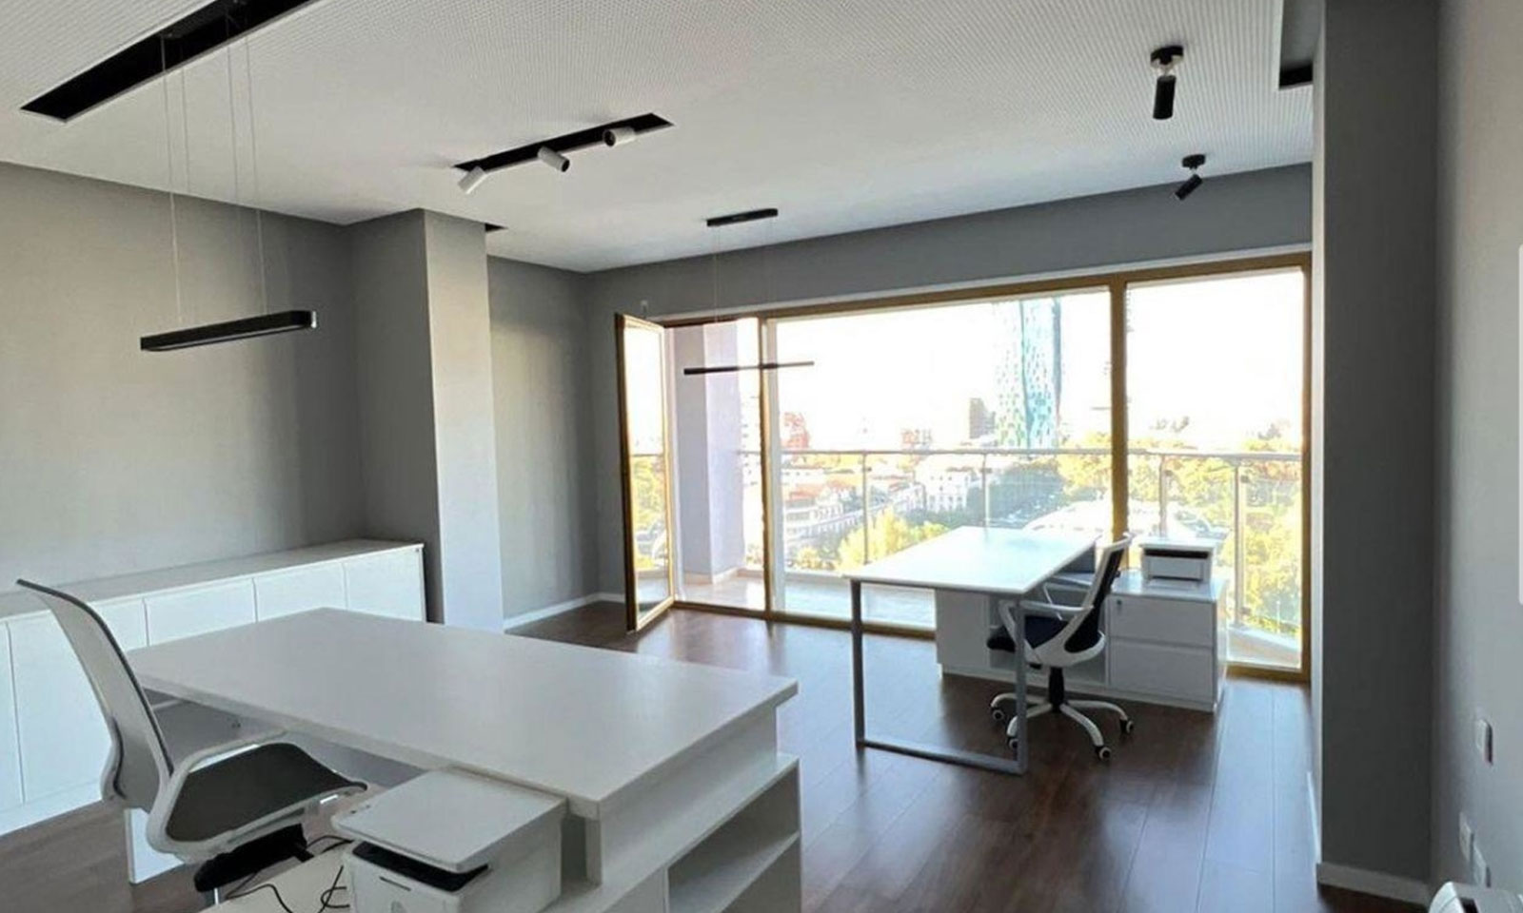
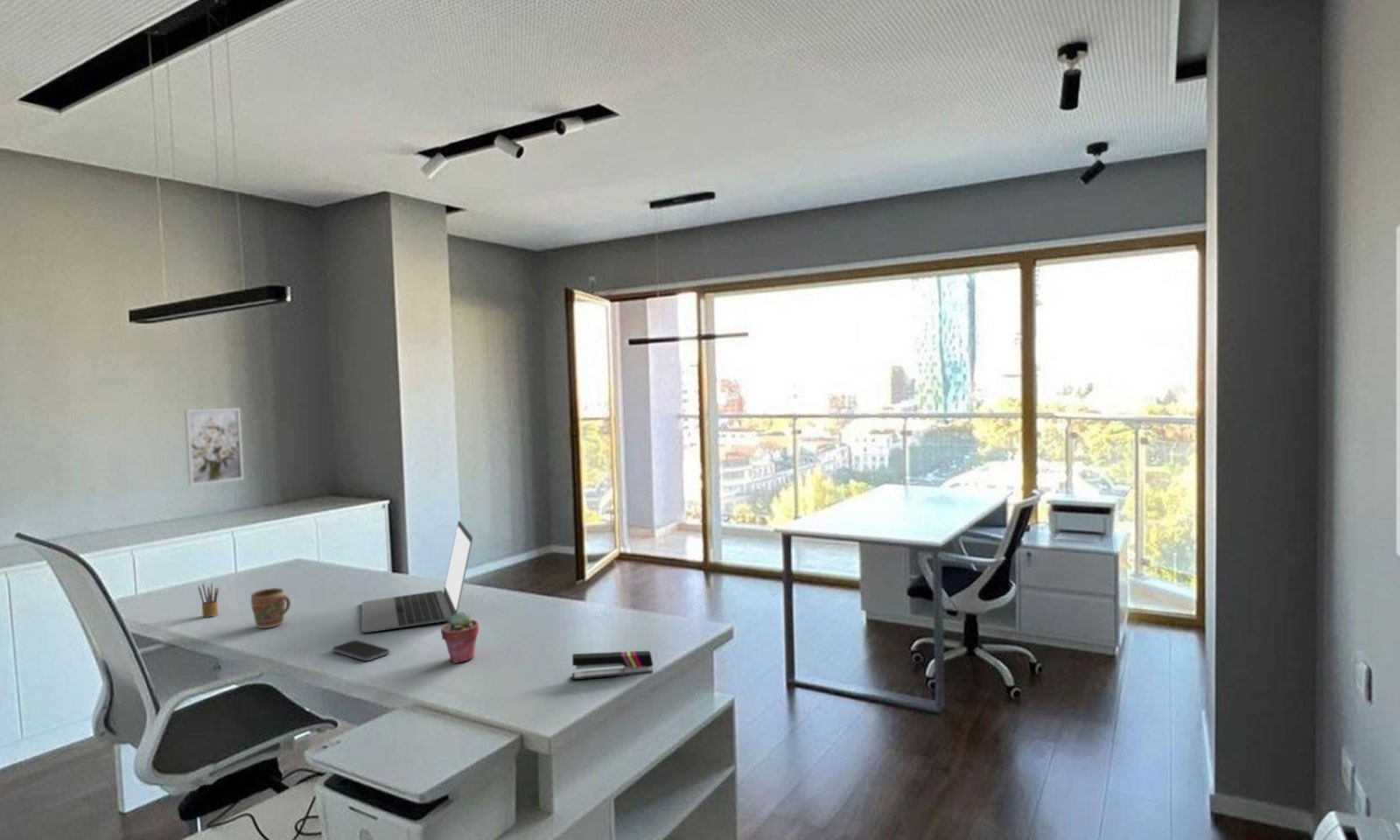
+ potted succulent [440,611,479,664]
+ mug [250,587,291,629]
+ smartphone [332,639,390,662]
+ stapler [571,650,655,681]
+ laptop [361,520,473,634]
+ wall art [184,407,245,486]
+ pencil box [198,582,220,618]
